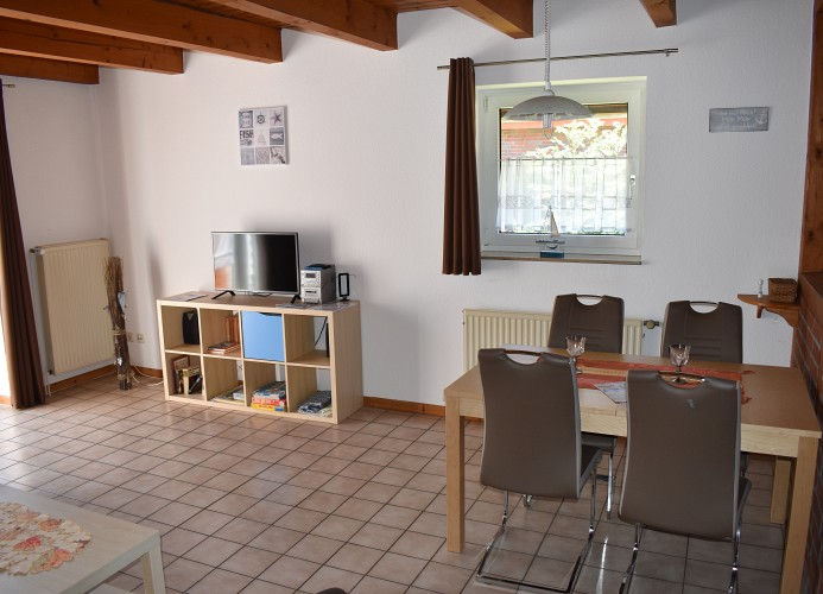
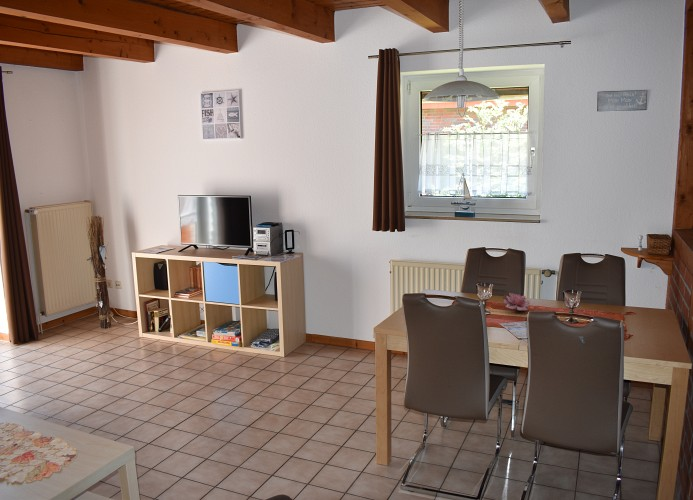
+ flower [502,292,531,312]
